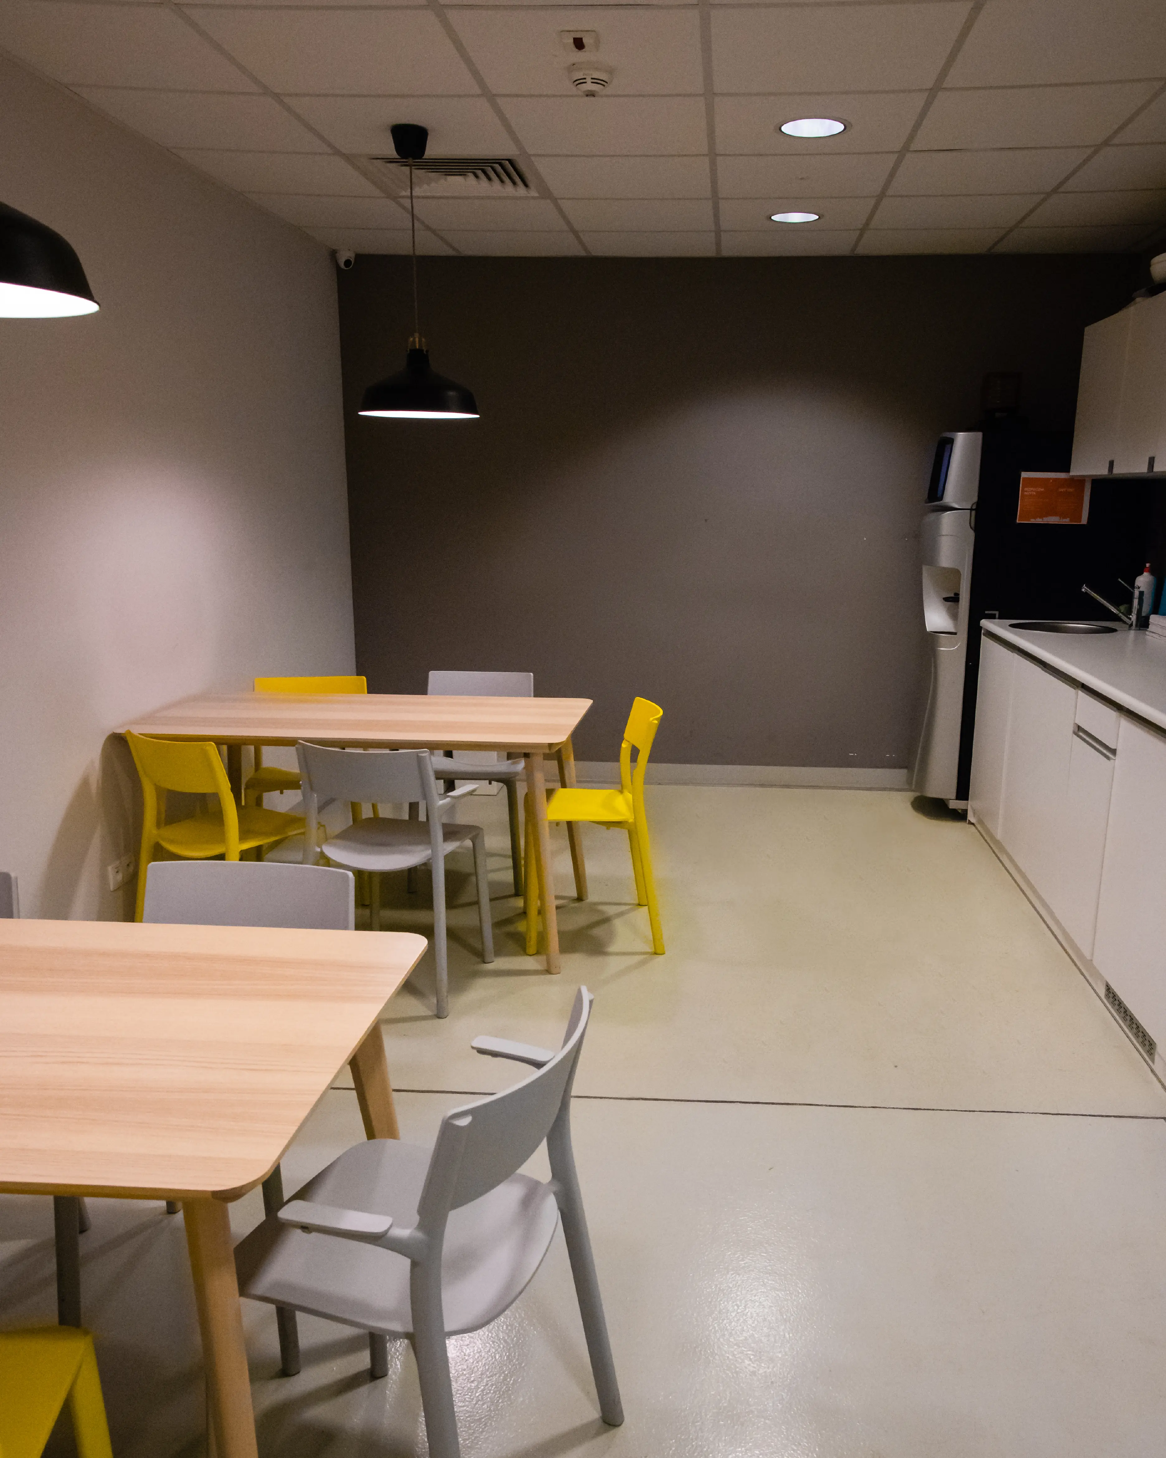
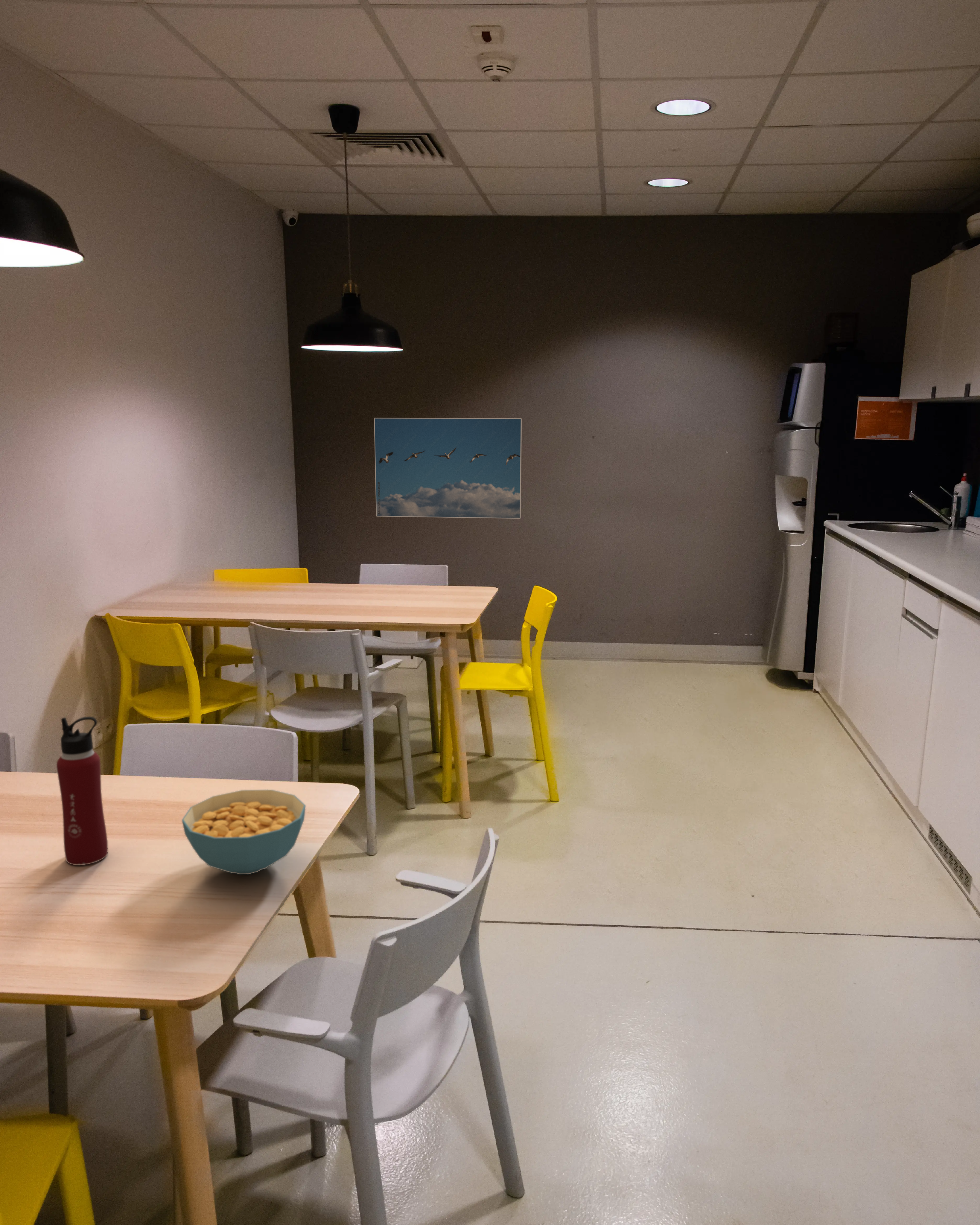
+ cereal bowl [182,789,306,875]
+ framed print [374,418,522,519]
+ water bottle [56,716,108,866]
